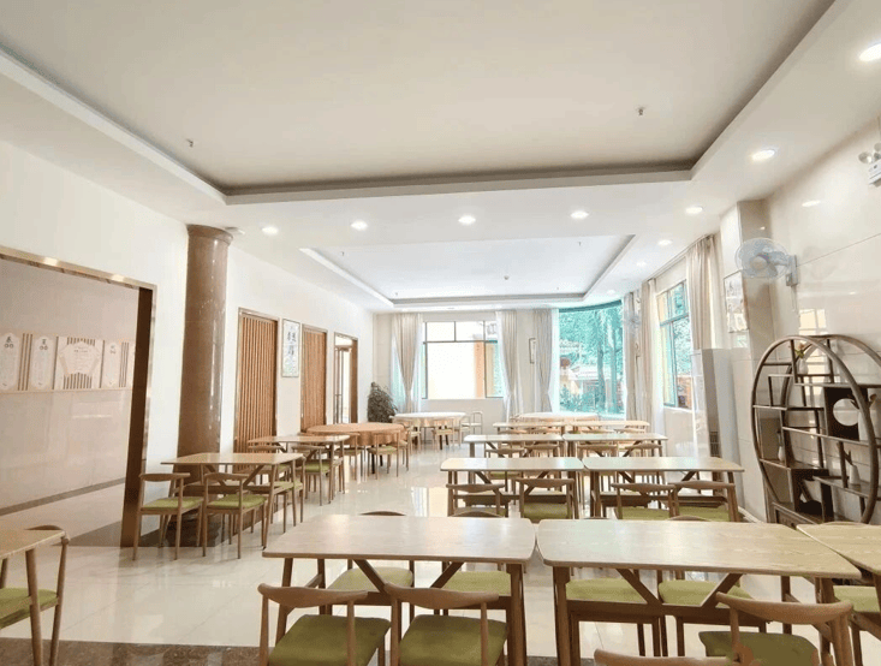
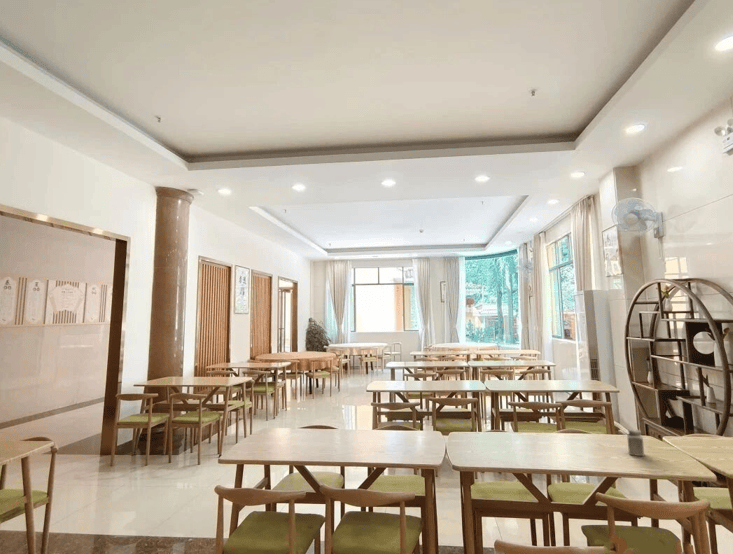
+ salt shaker [626,428,645,457]
